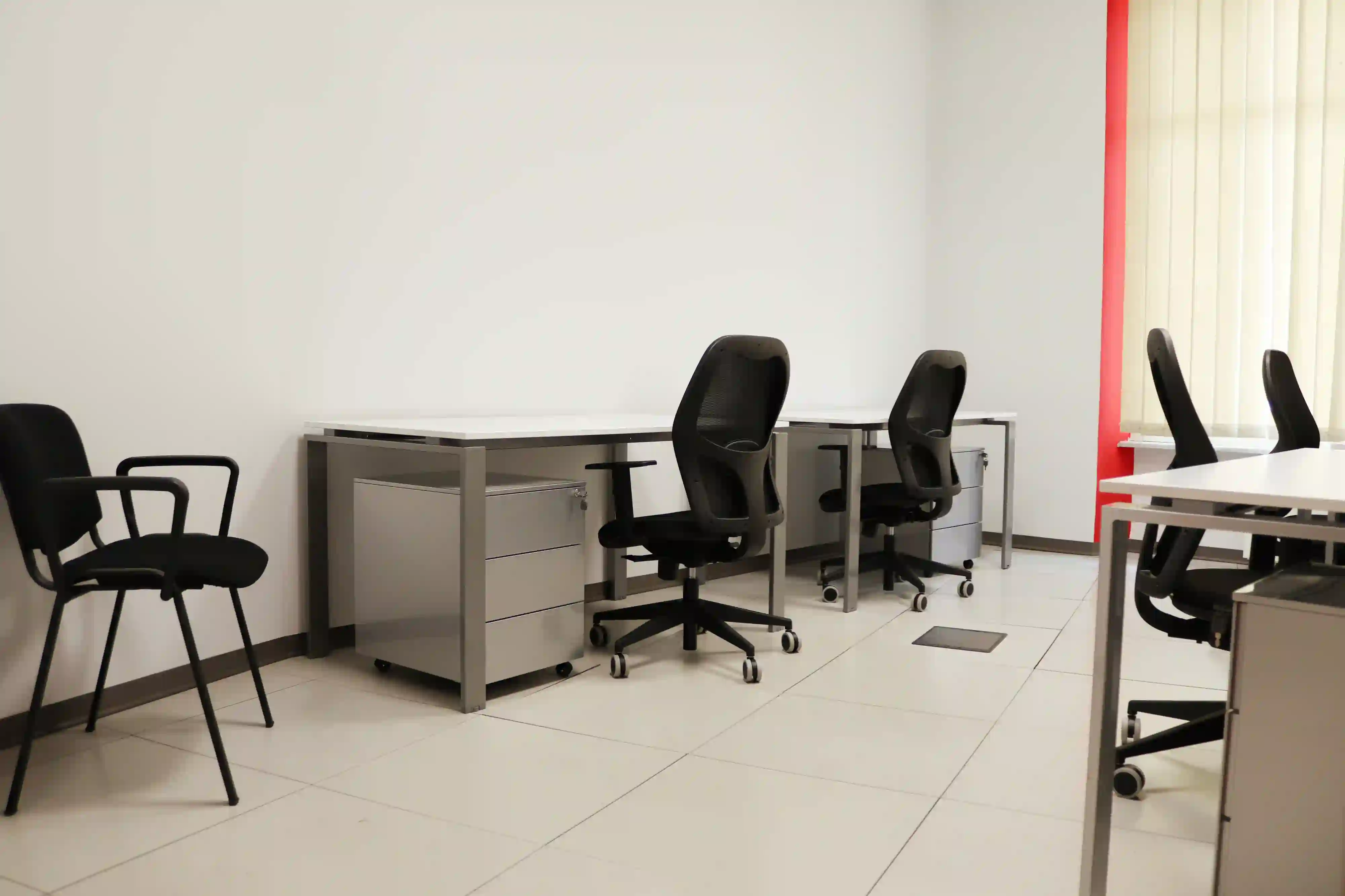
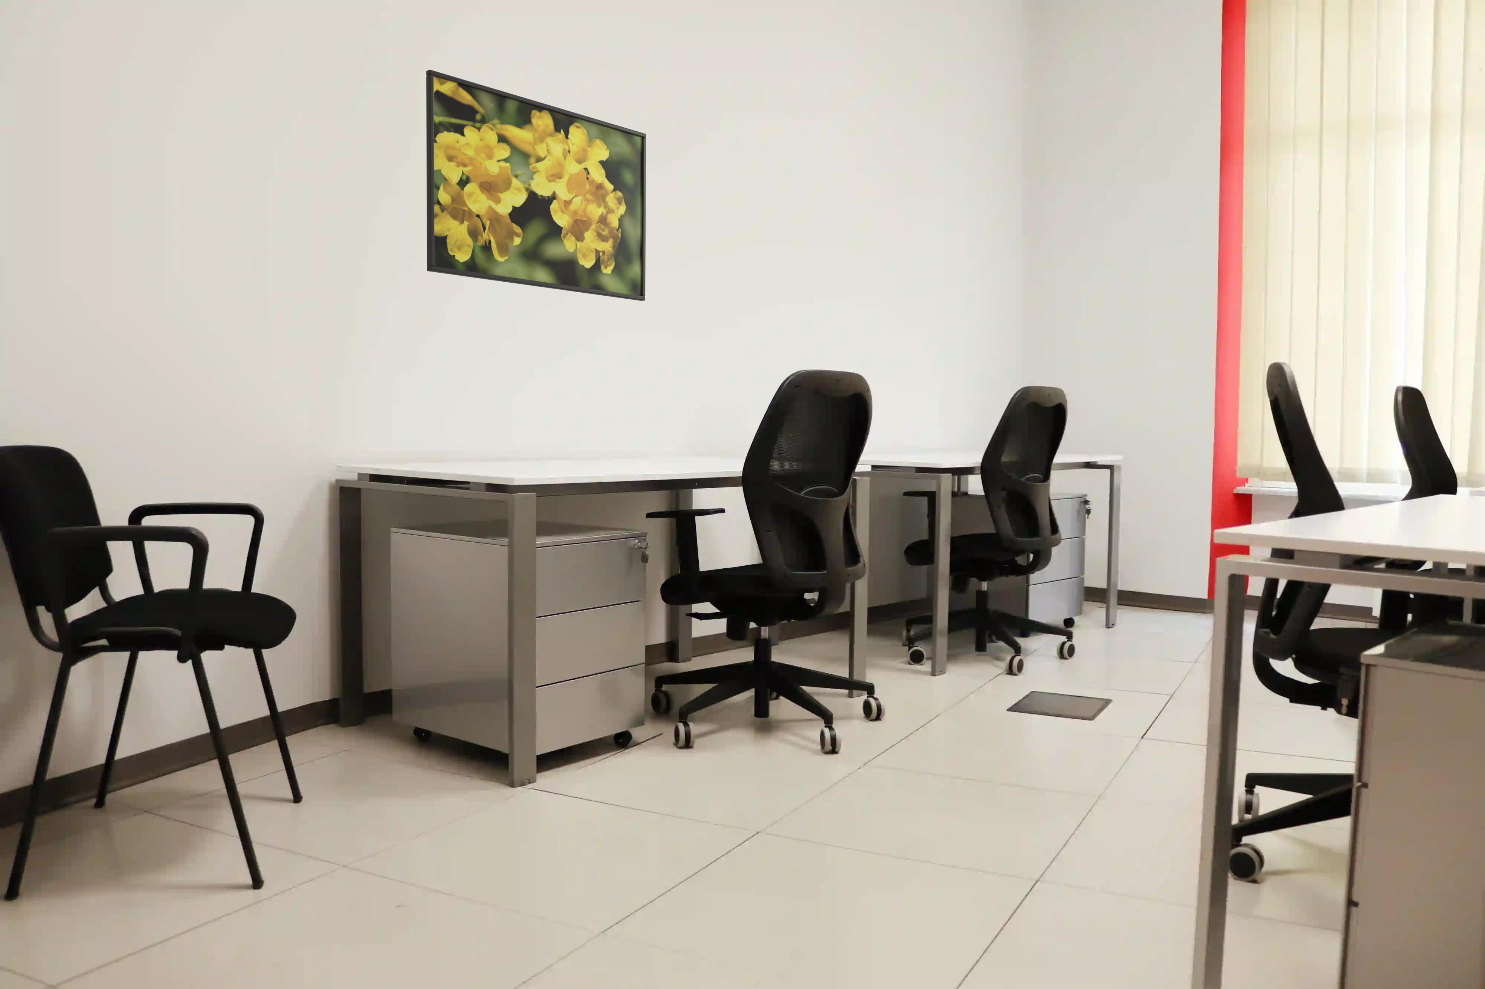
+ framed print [426,70,647,301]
